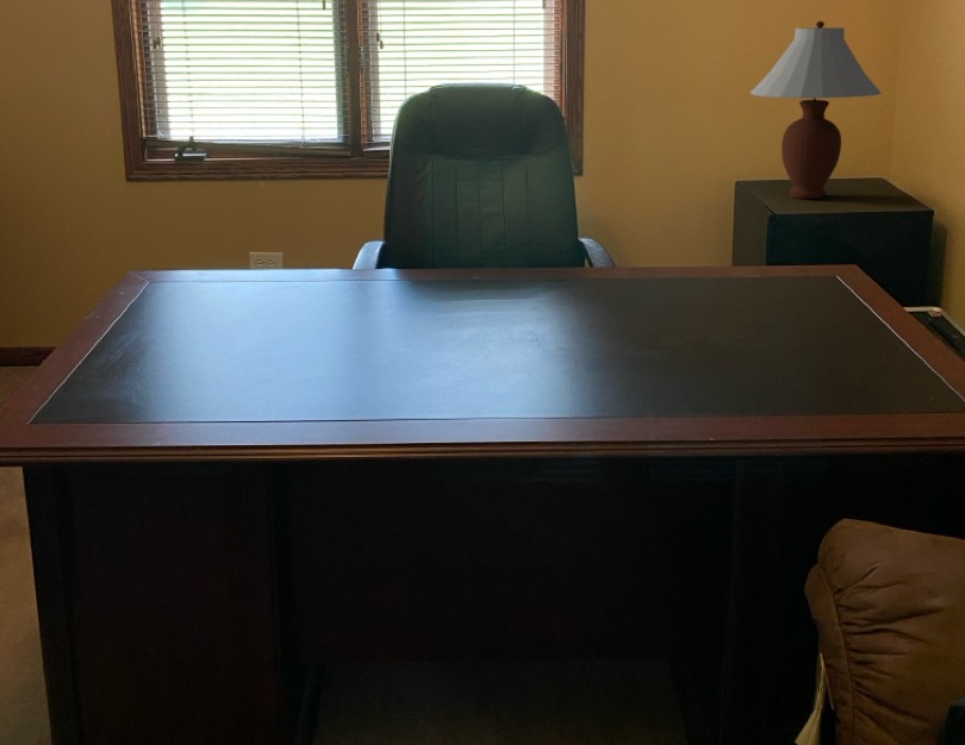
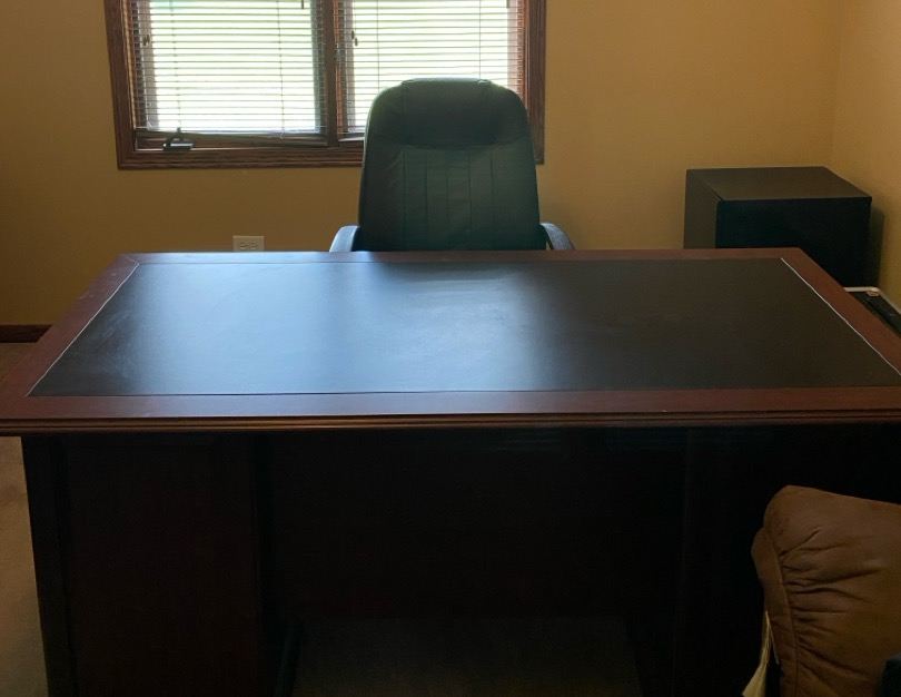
- table lamp [749,20,883,200]
